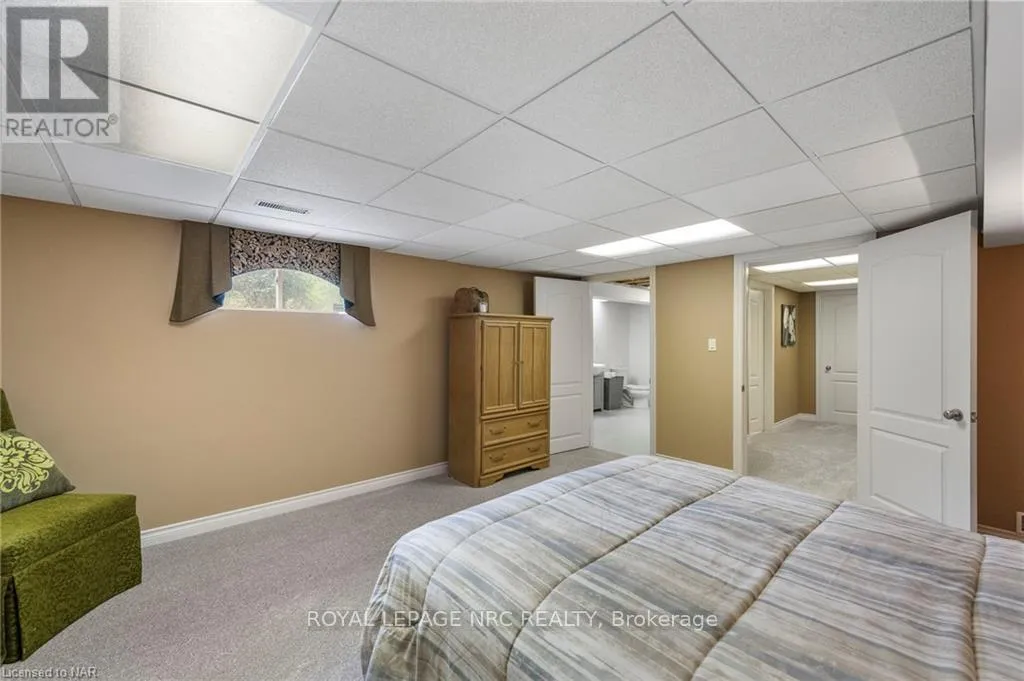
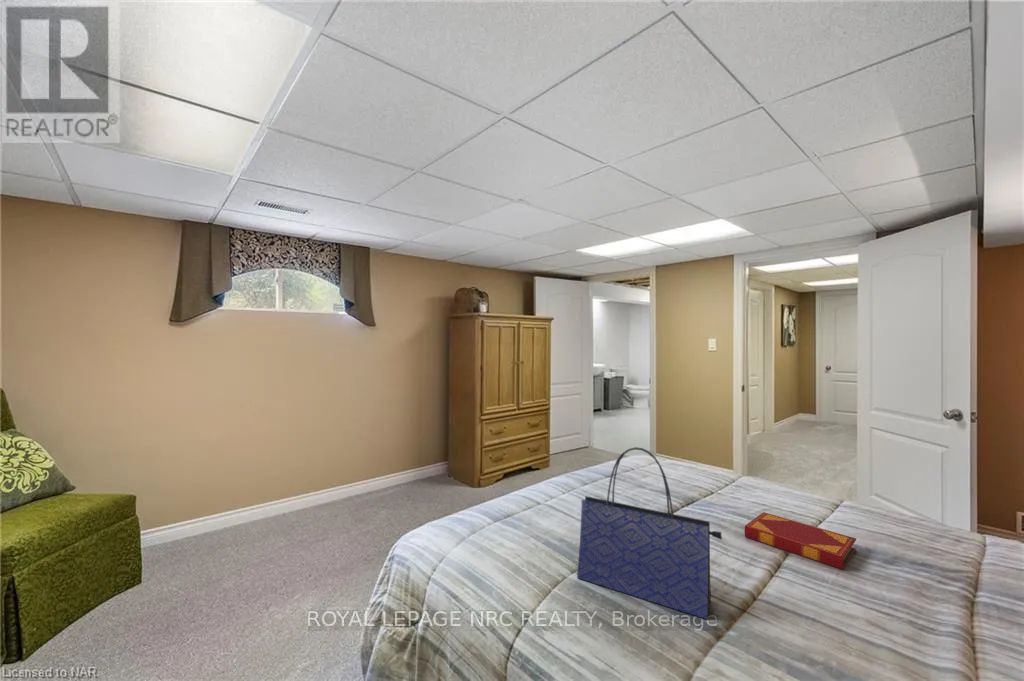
+ hardback book [743,511,857,570]
+ tote bag [576,446,723,620]
